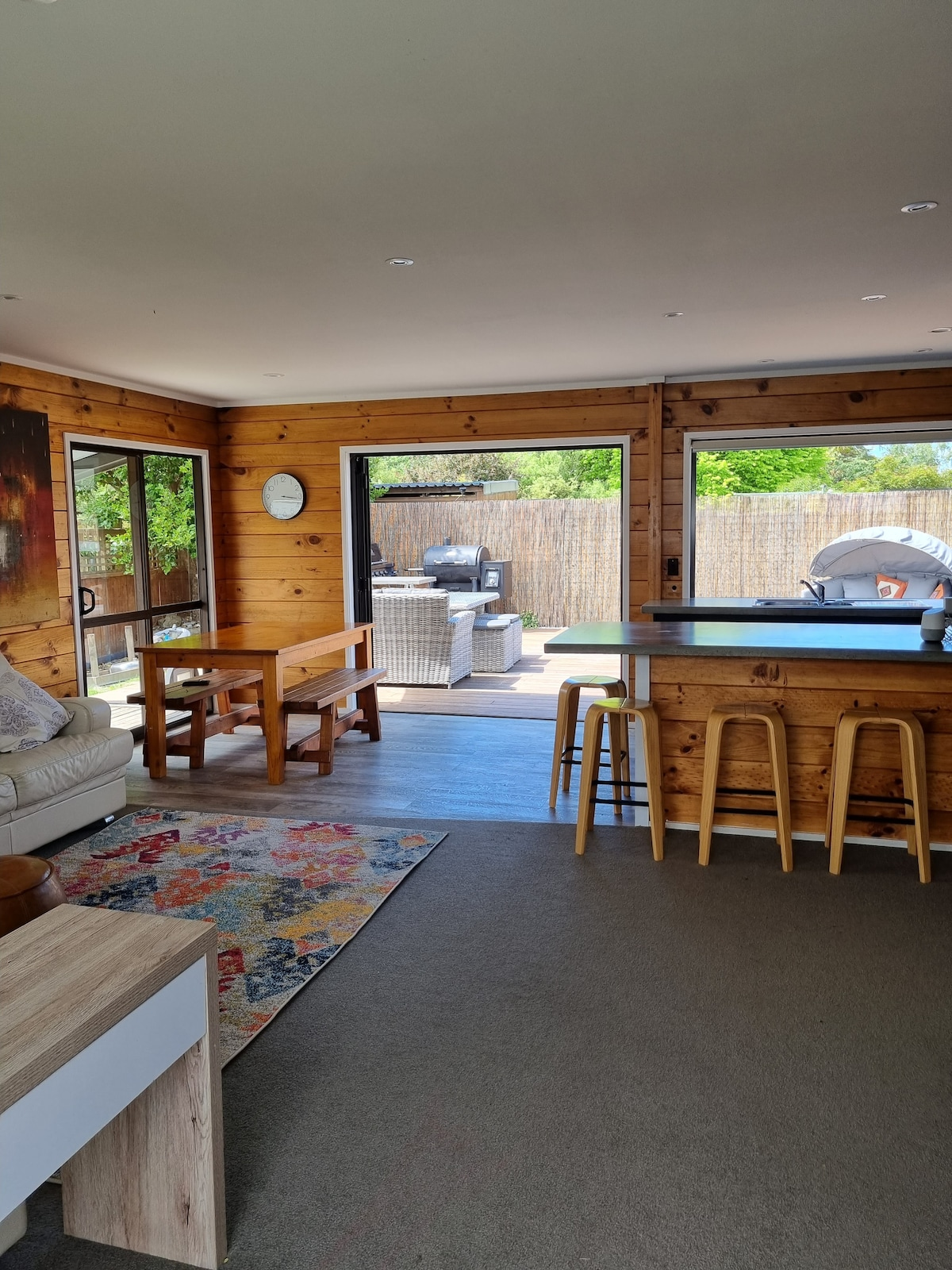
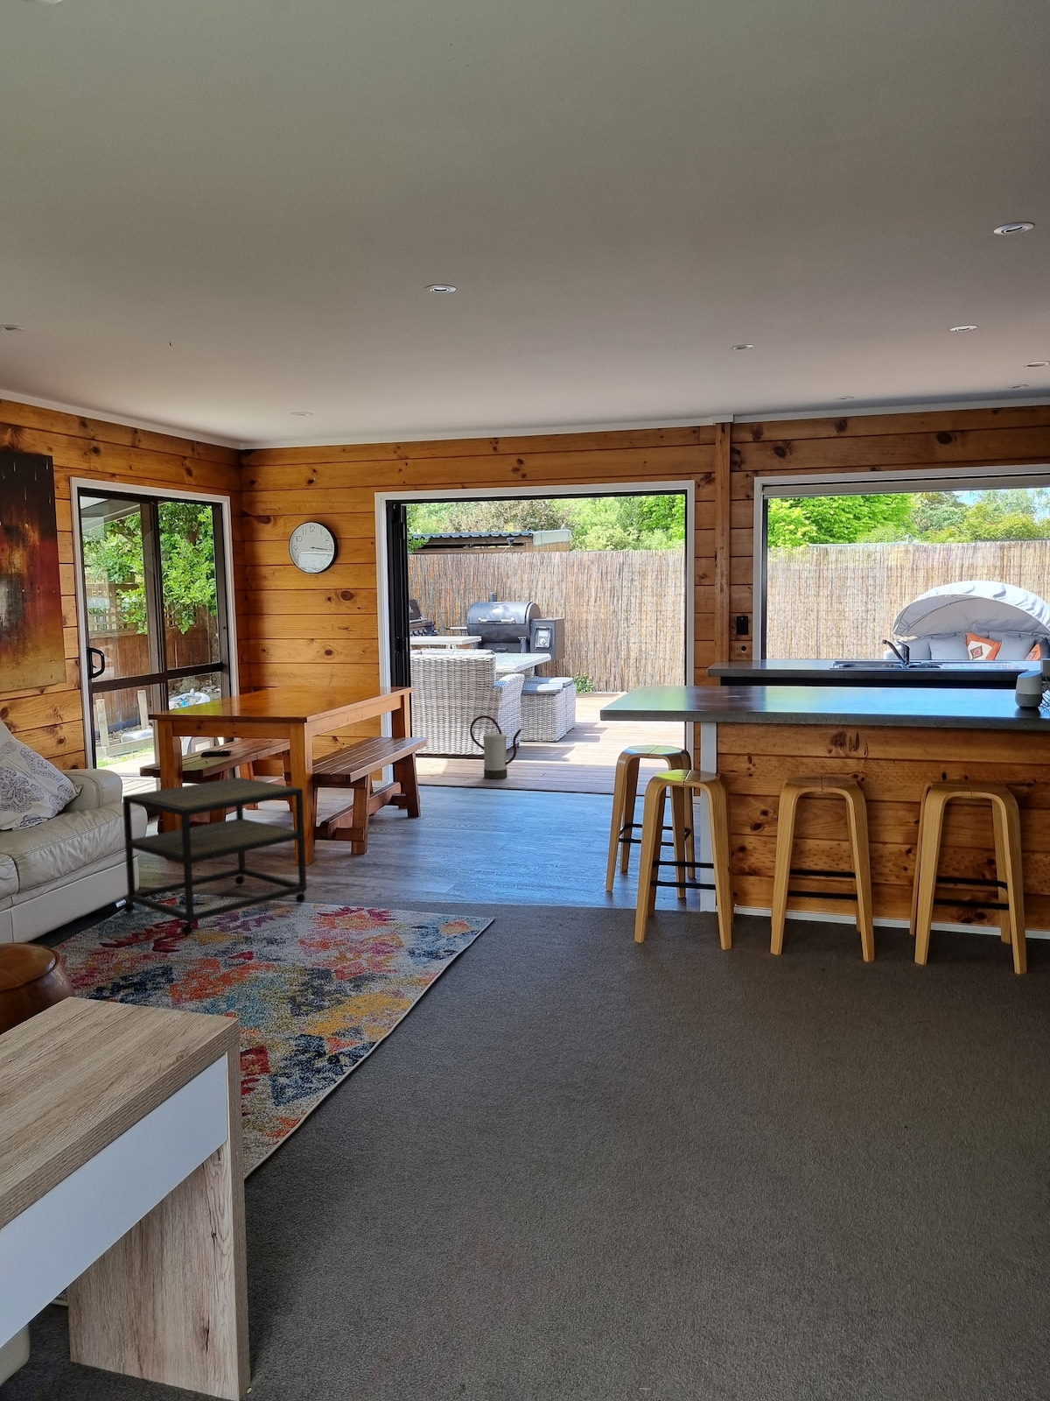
+ side table [121,777,307,937]
+ watering can [469,715,523,779]
